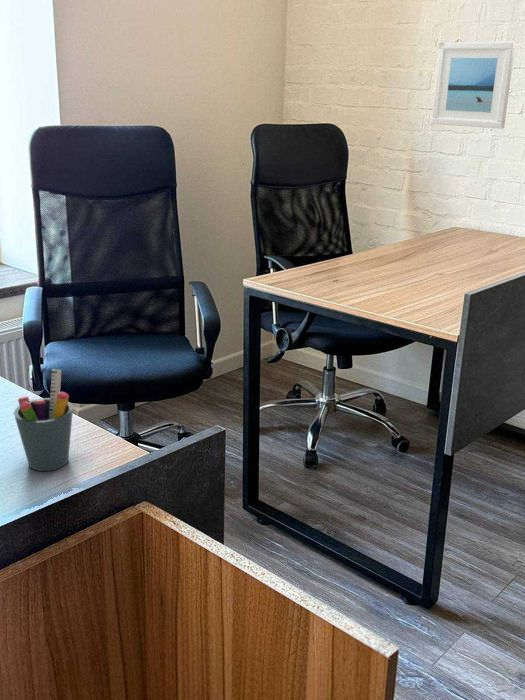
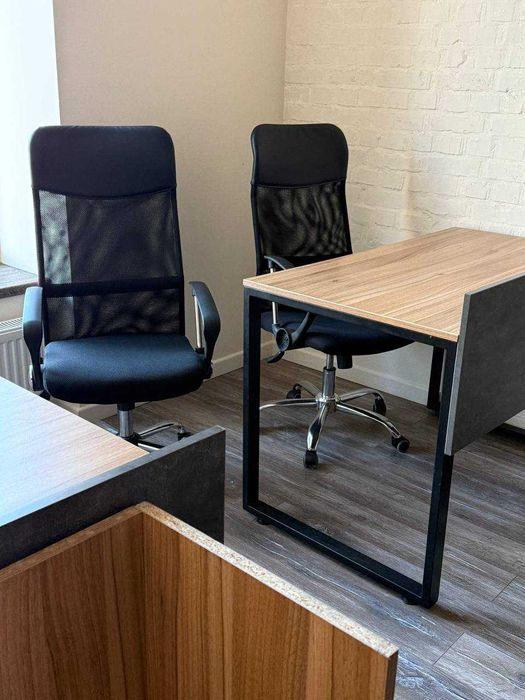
- pen holder [13,368,74,472]
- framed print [430,41,517,130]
